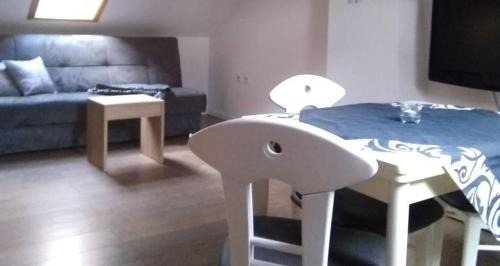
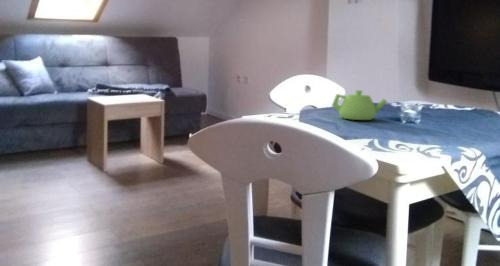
+ teapot [331,89,388,121]
